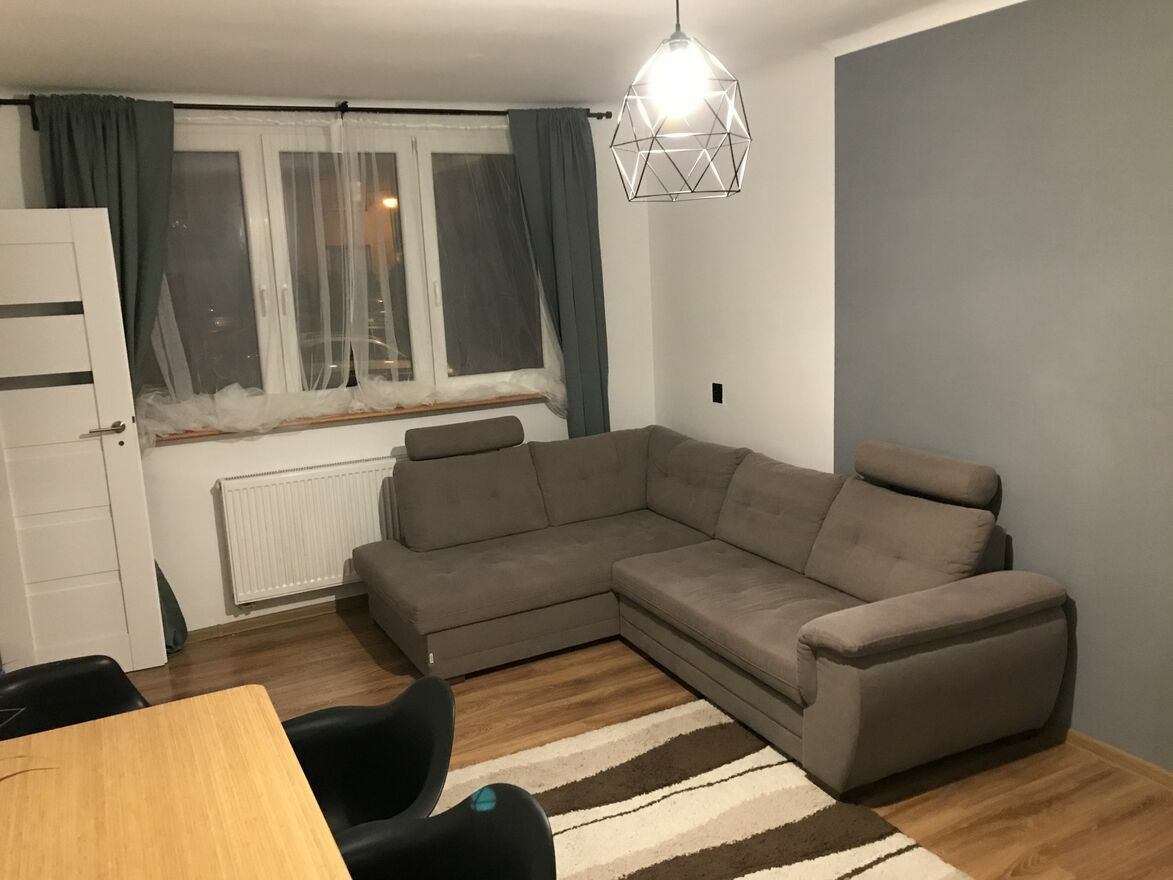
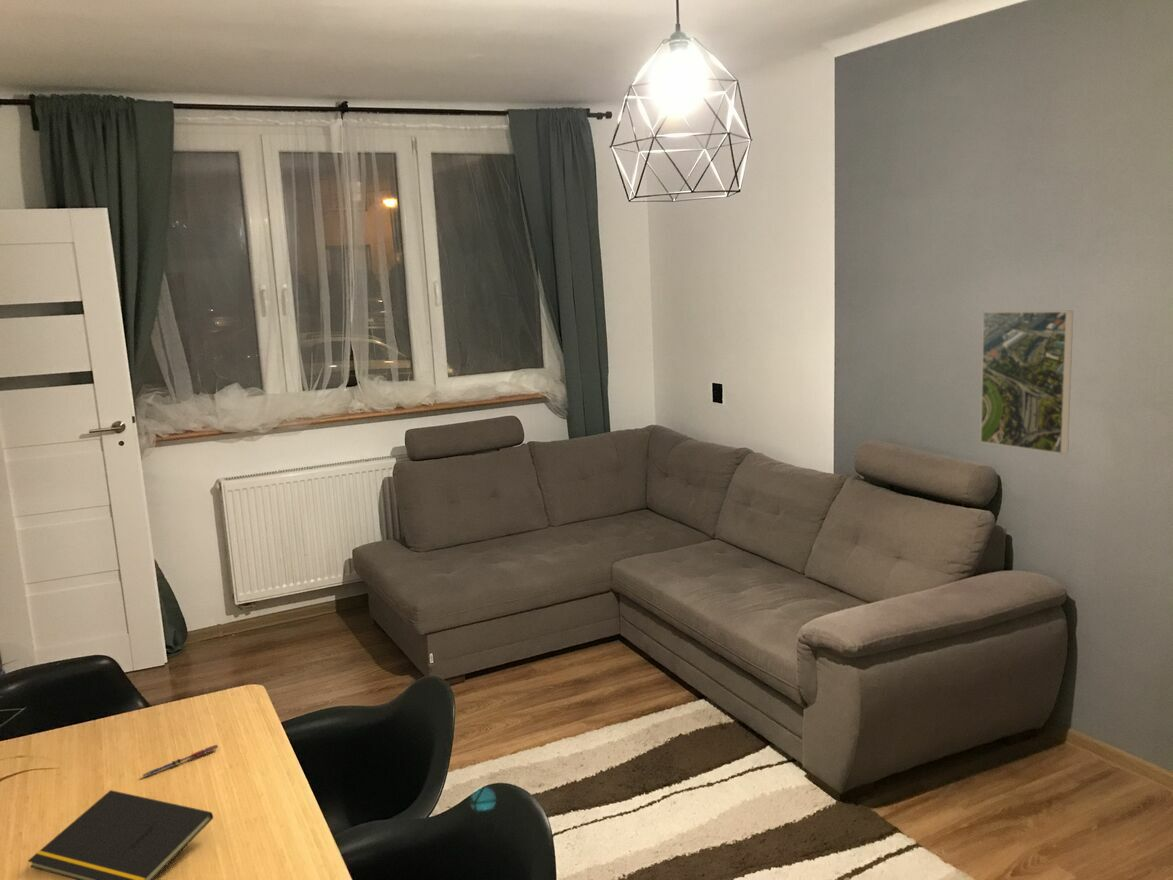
+ pen [142,744,219,778]
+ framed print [979,309,1074,455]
+ notepad [27,789,214,880]
